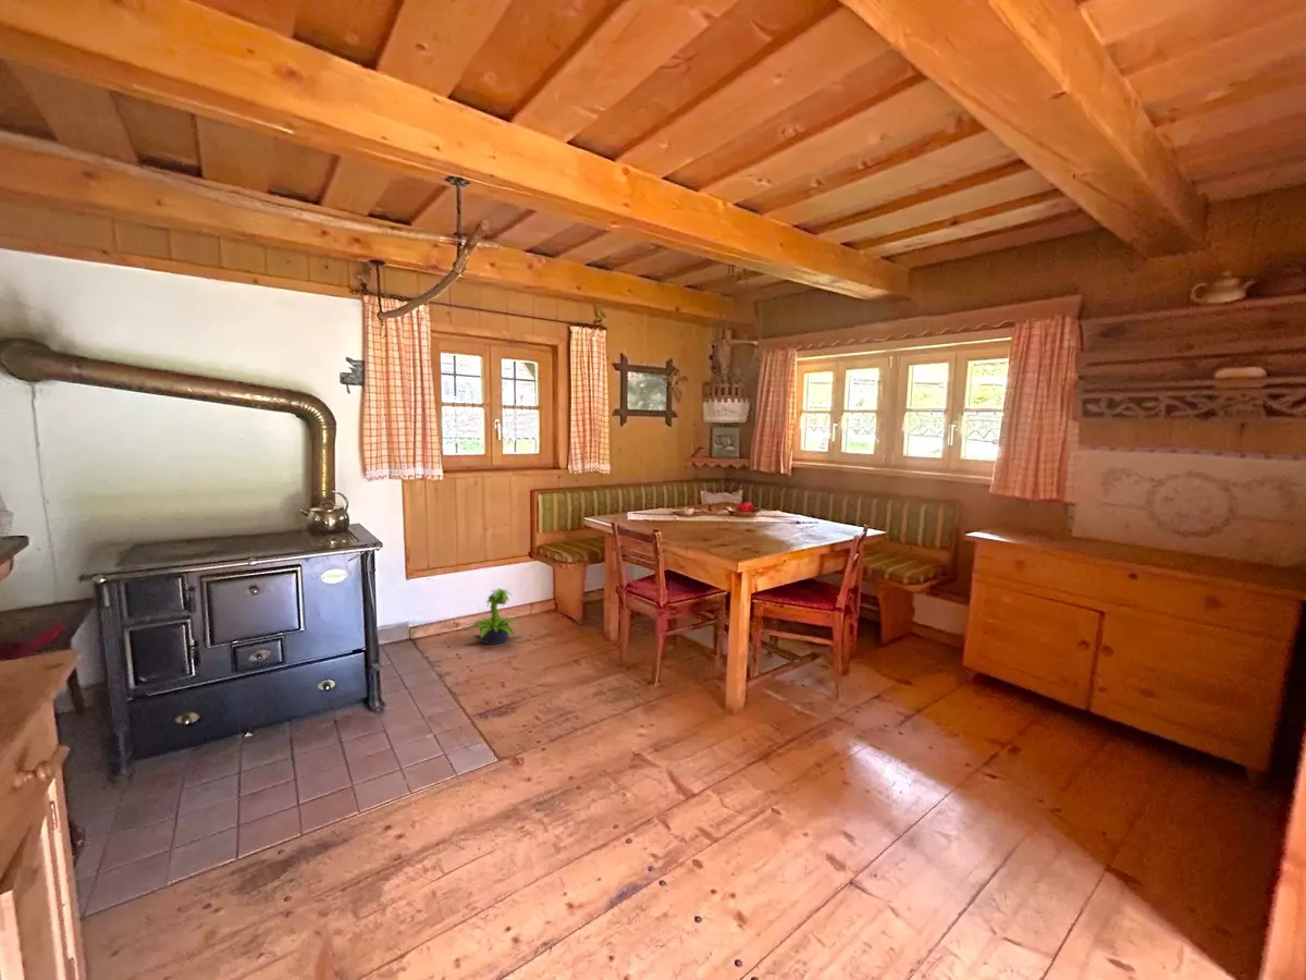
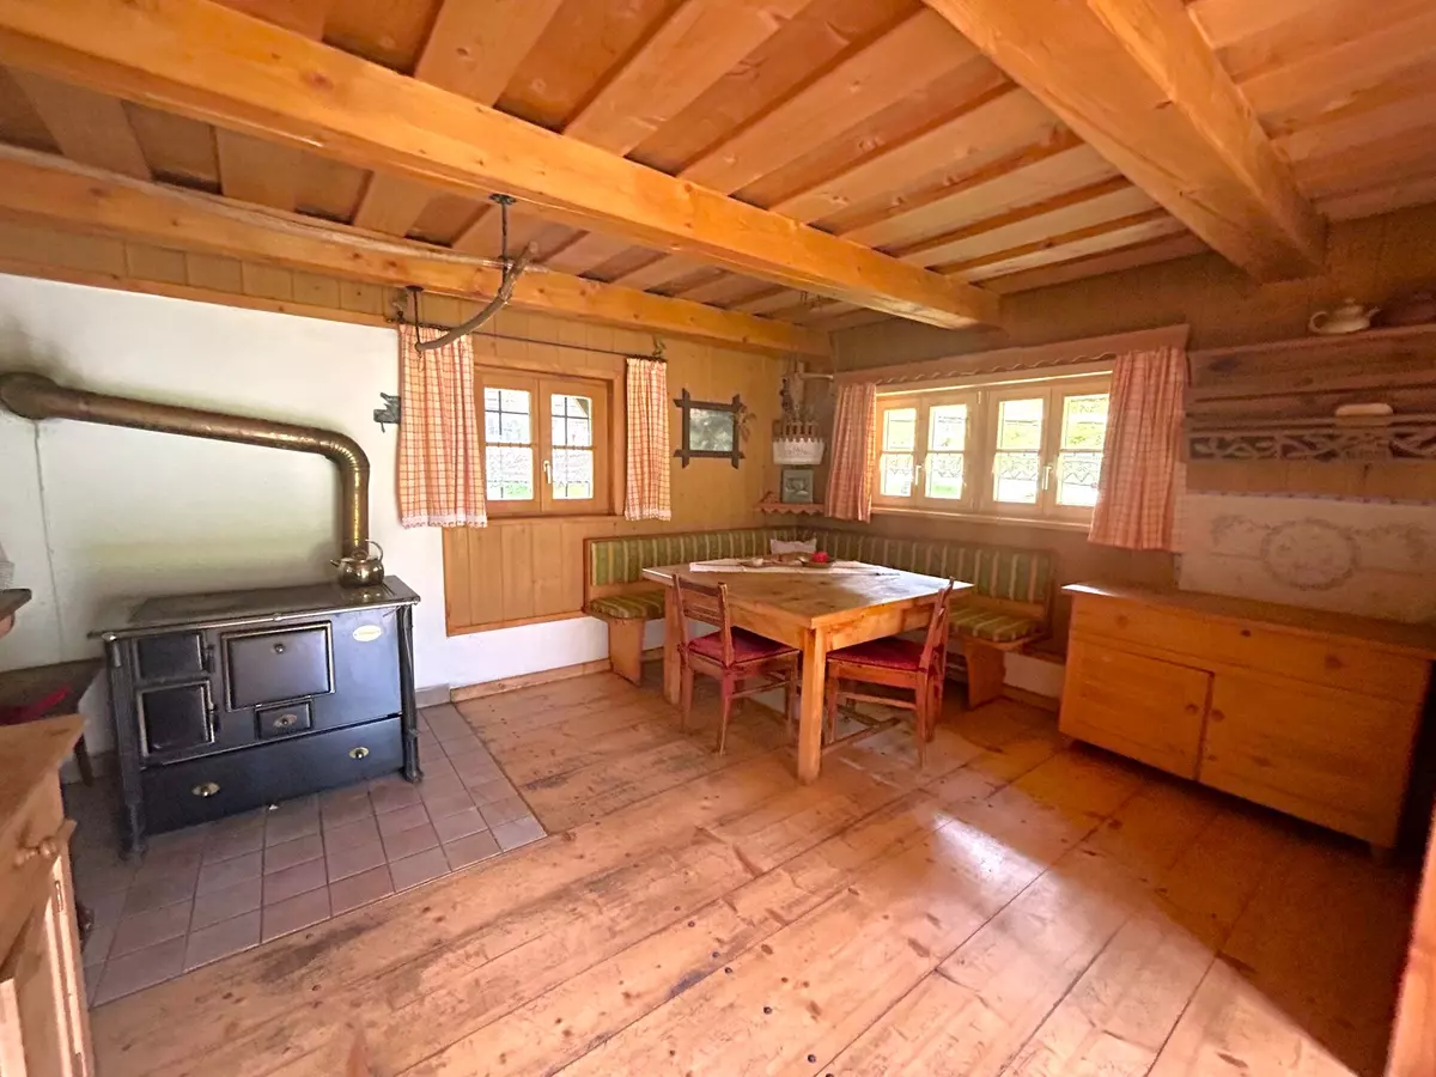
- potted plant [465,587,522,646]
